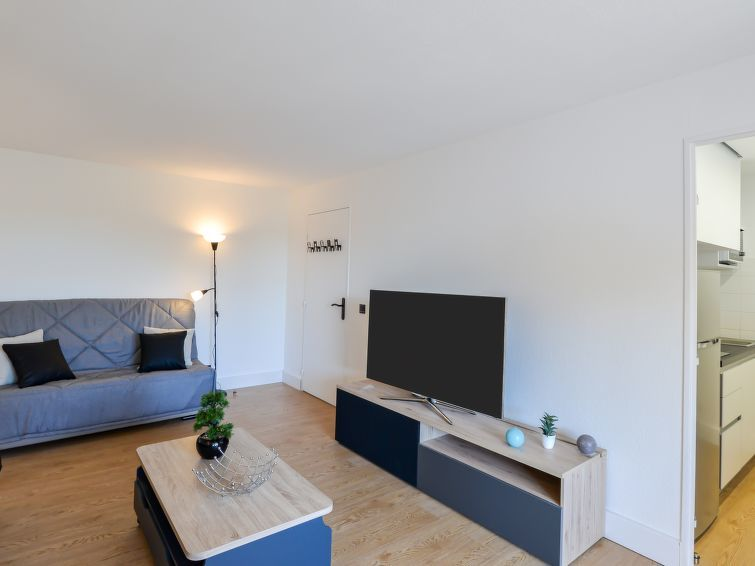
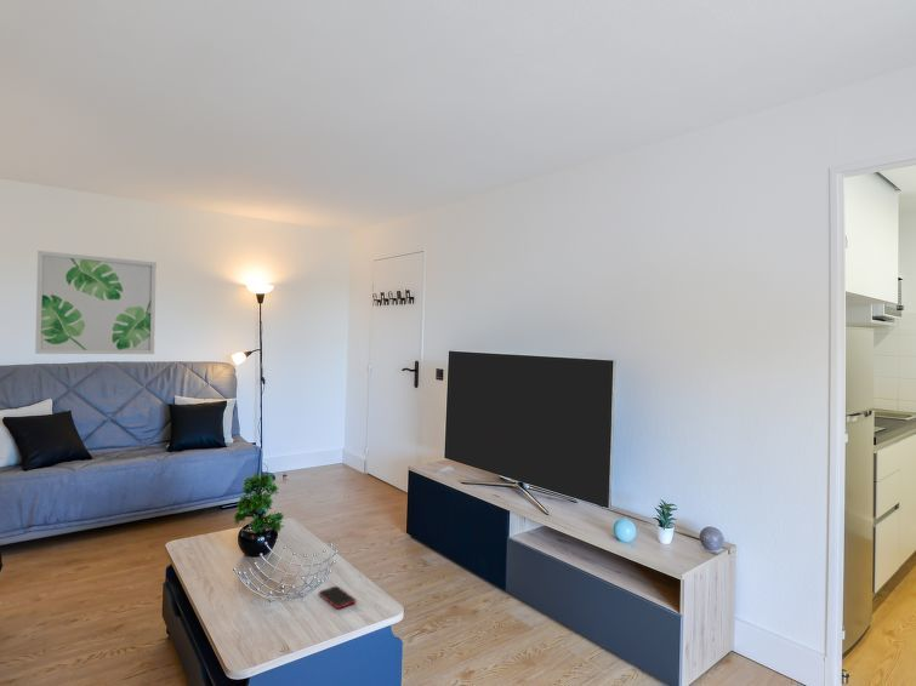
+ wall art [34,250,158,355]
+ cell phone [318,585,357,610]
